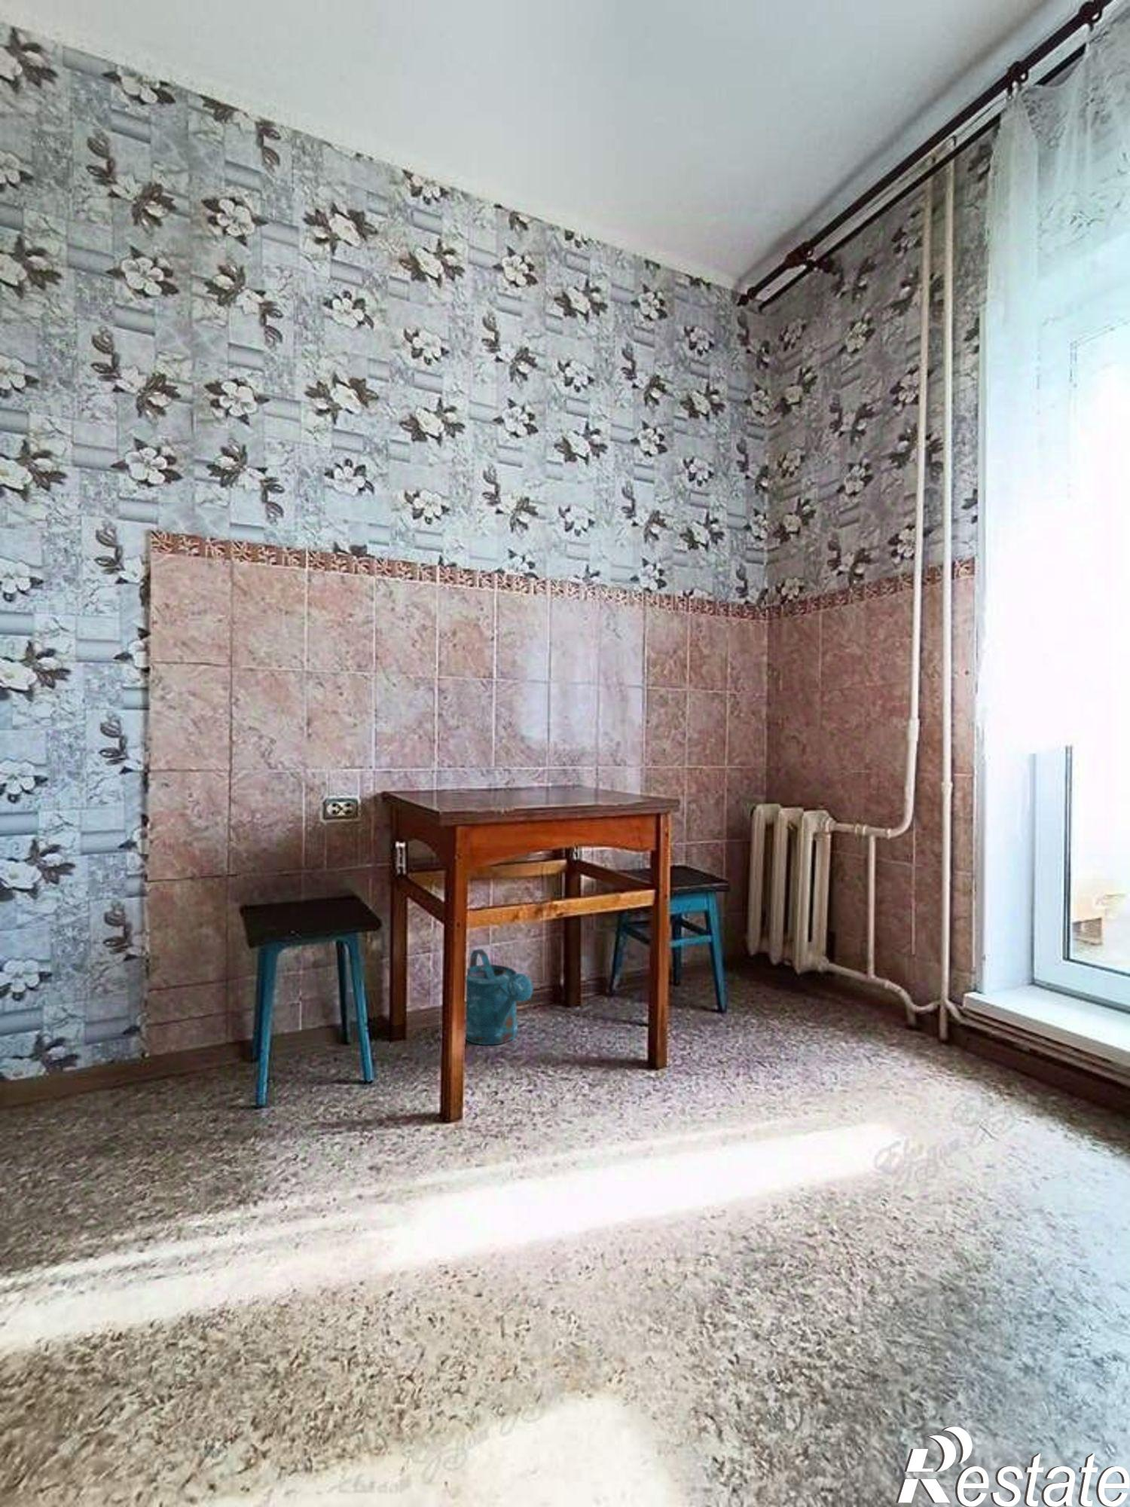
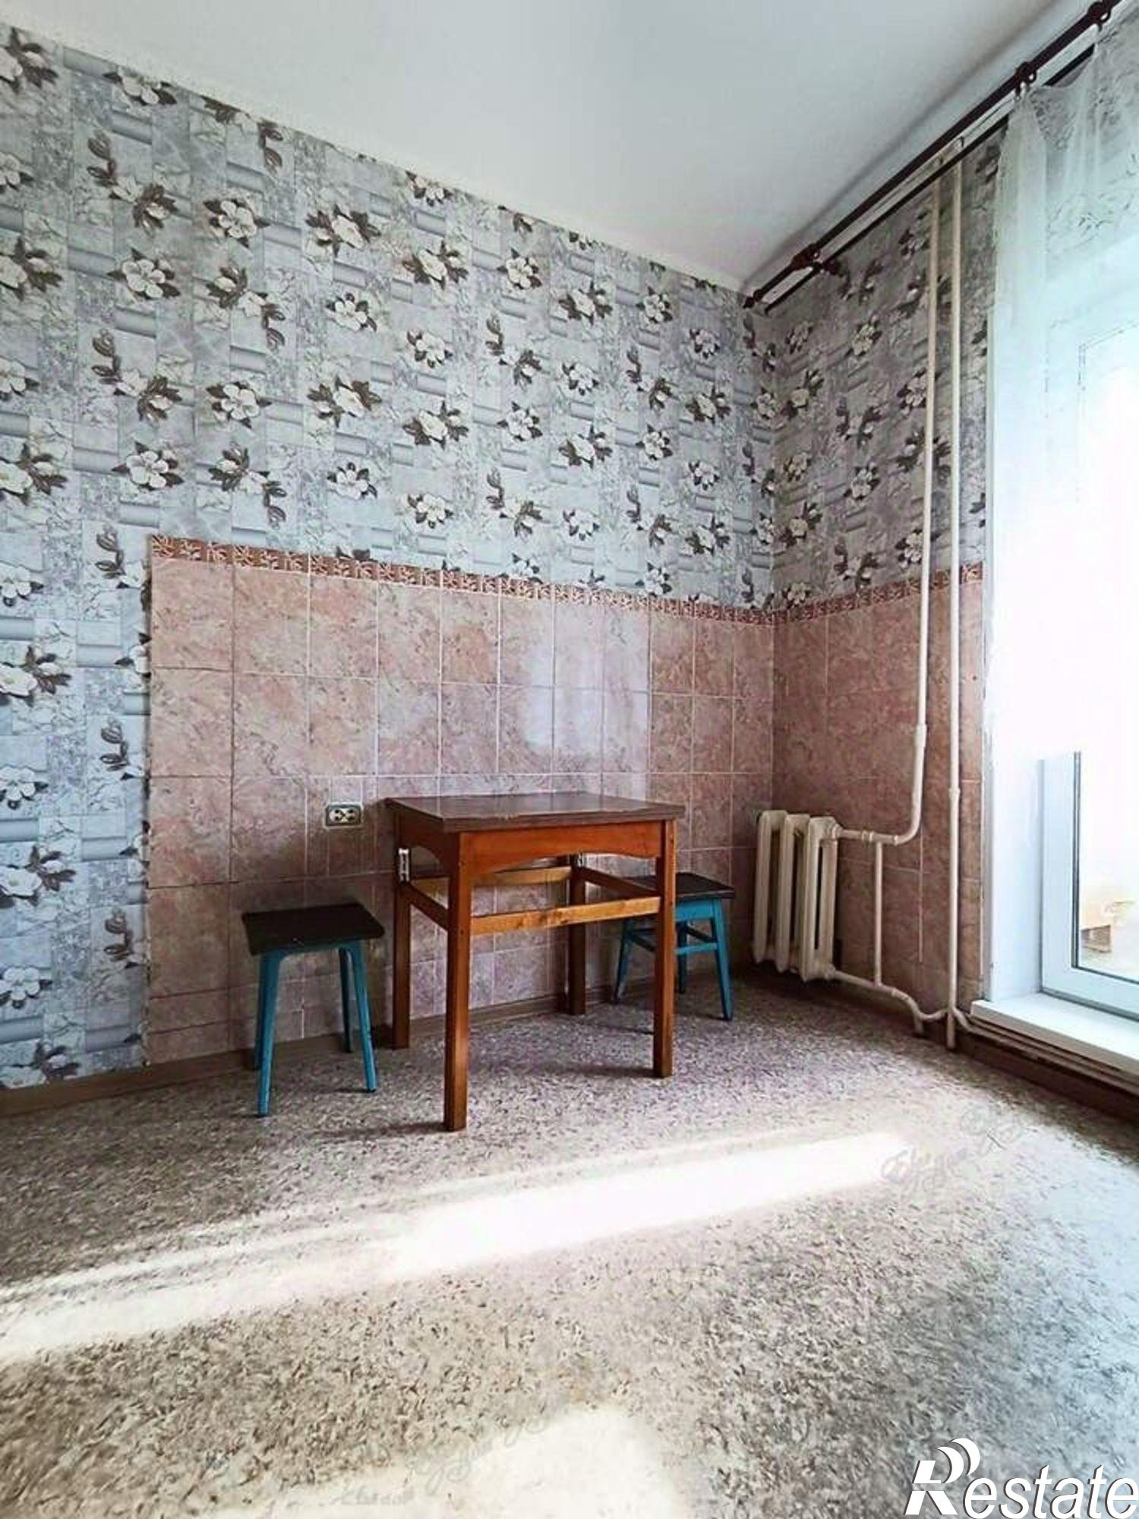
- watering can [465,948,533,1045]
